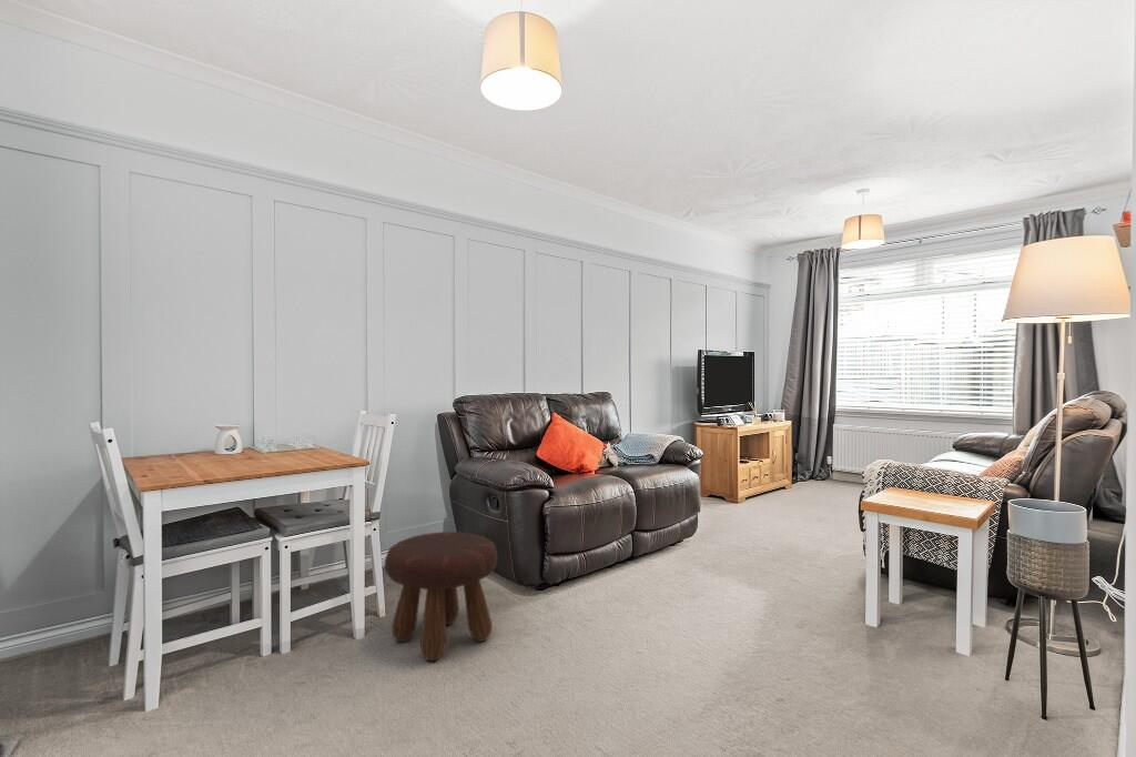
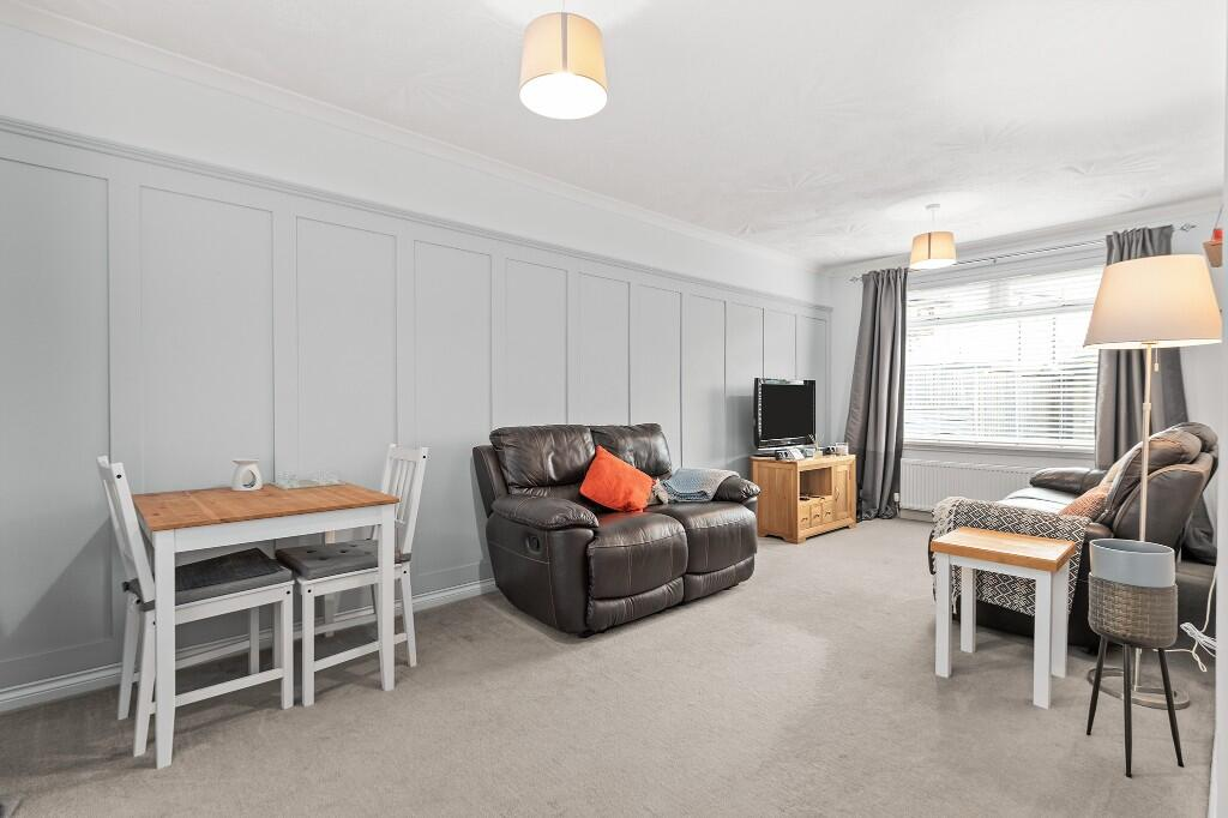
- footstool [384,531,499,662]
